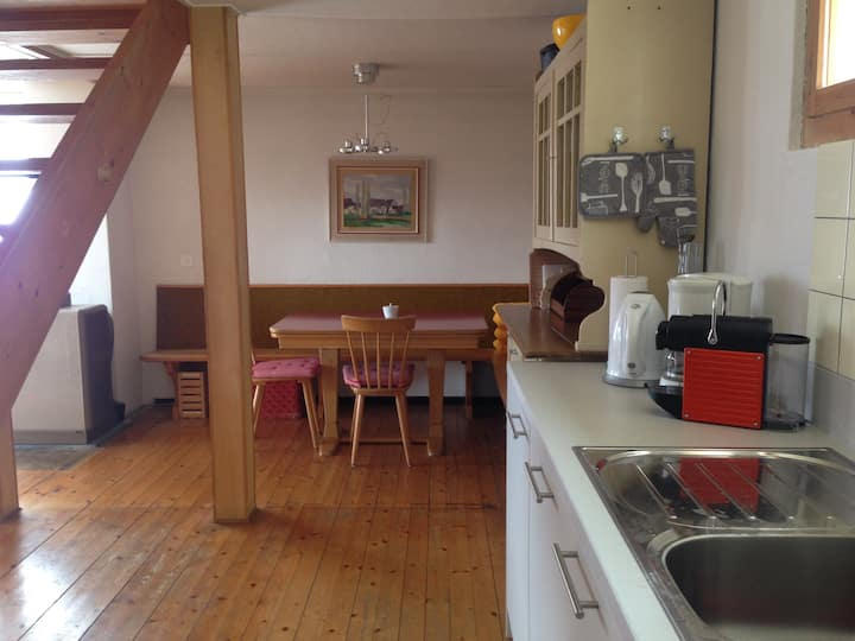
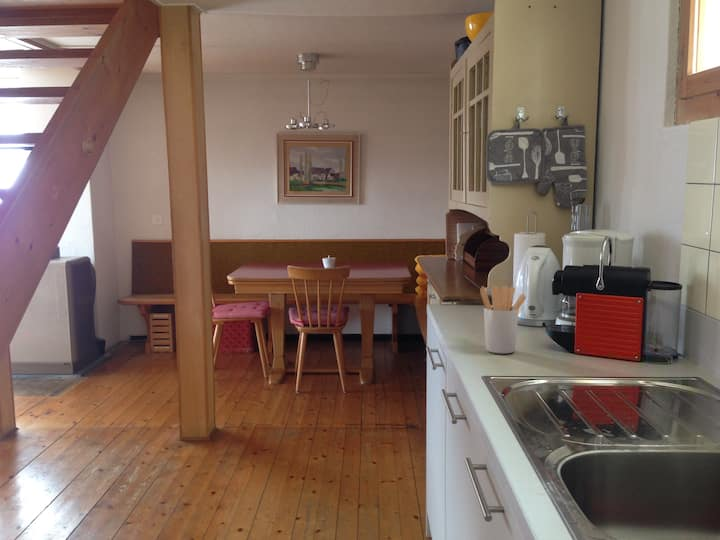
+ utensil holder [479,285,527,354]
